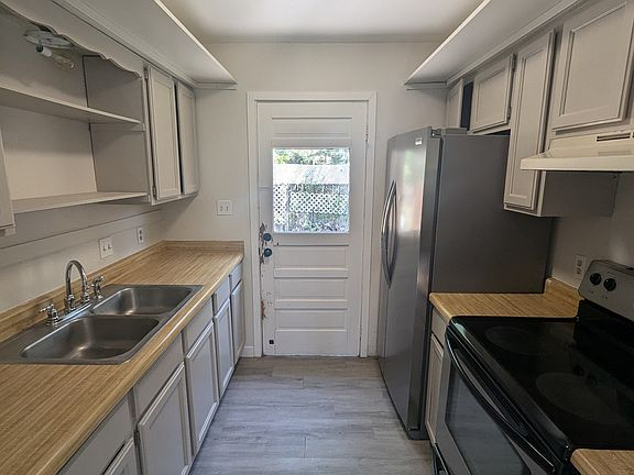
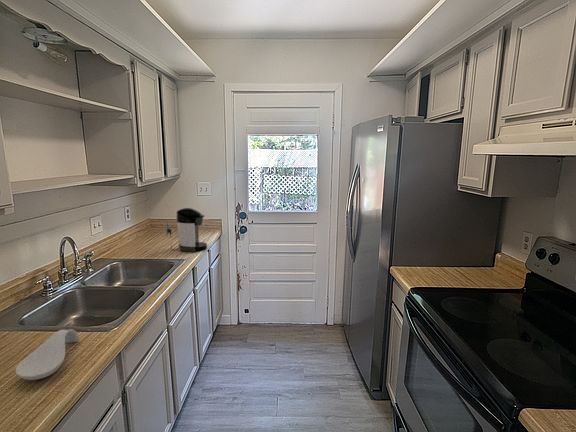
+ coffee maker [165,207,208,253]
+ spoon rest [15,328,81,381]
